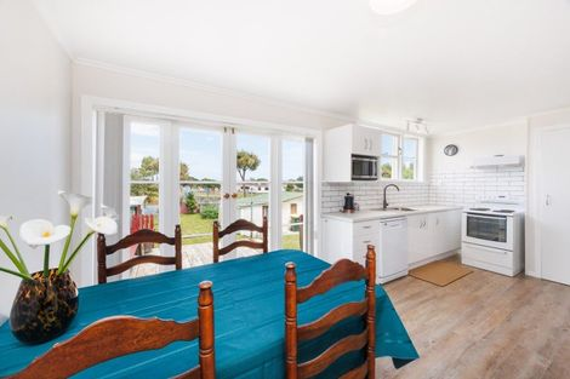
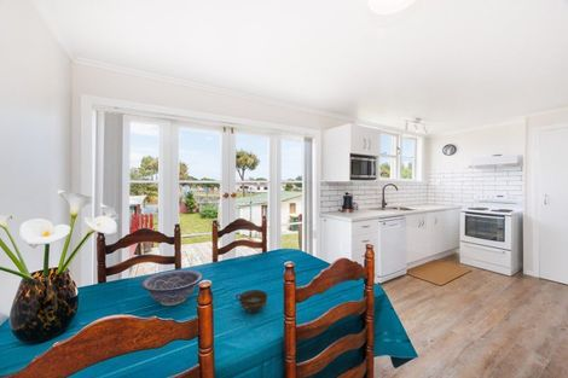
+ cup [234,289,268,314]
+ decorative bowl [140,269,204,307]
